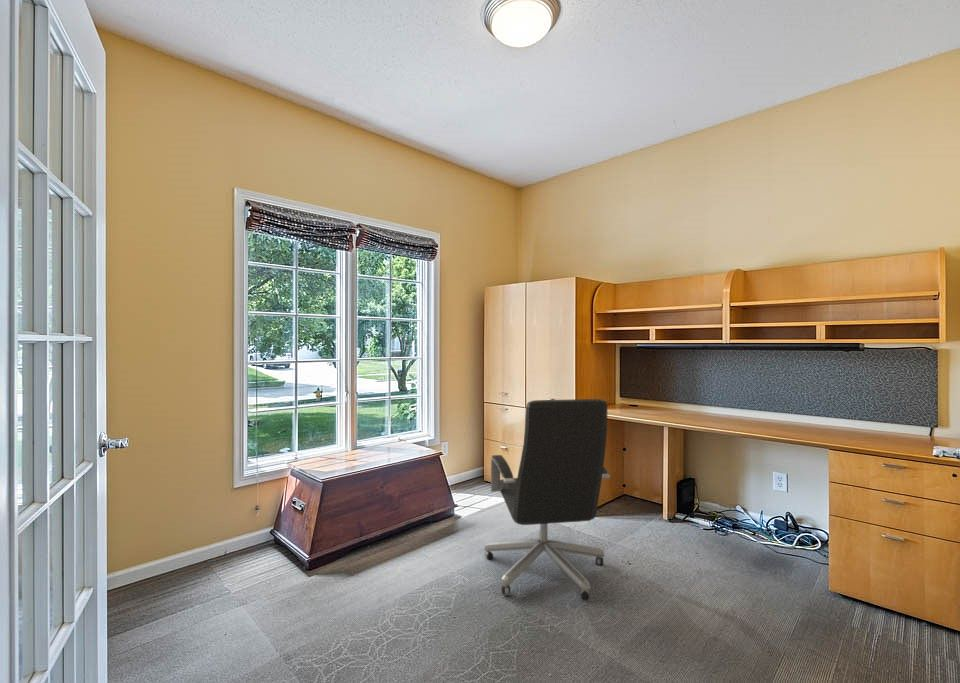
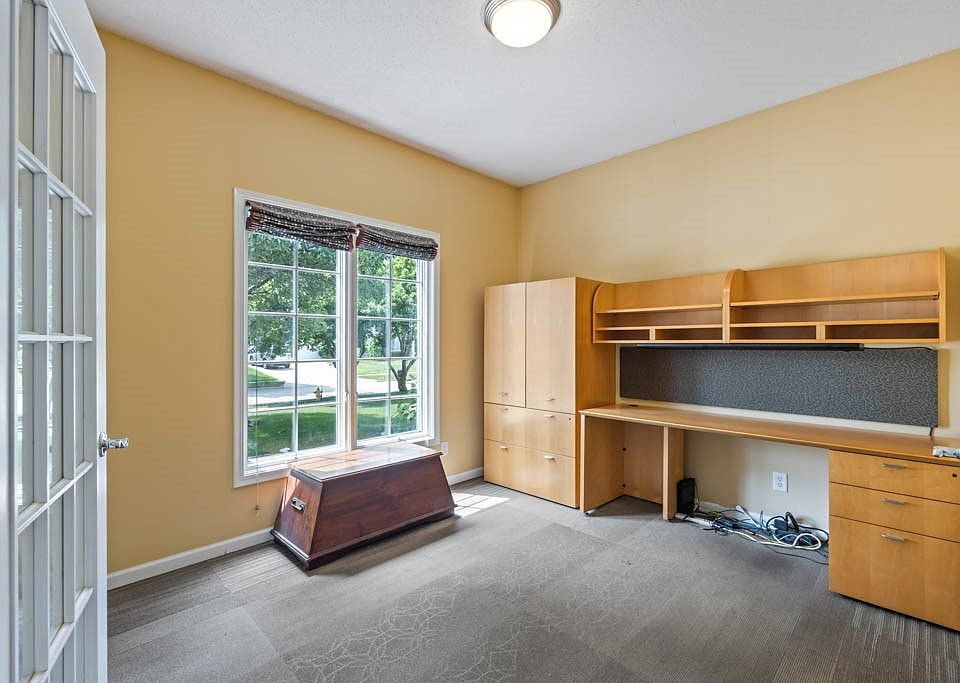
- office chair [483,398,611,601]
